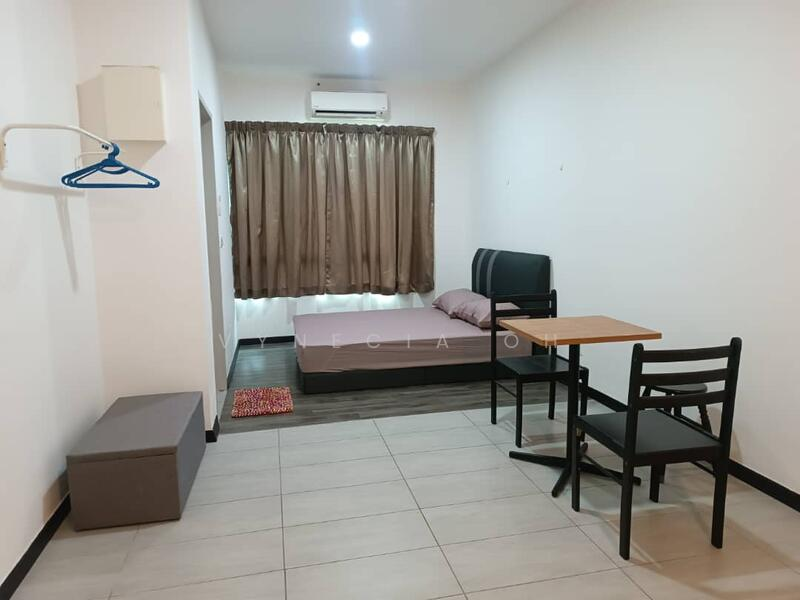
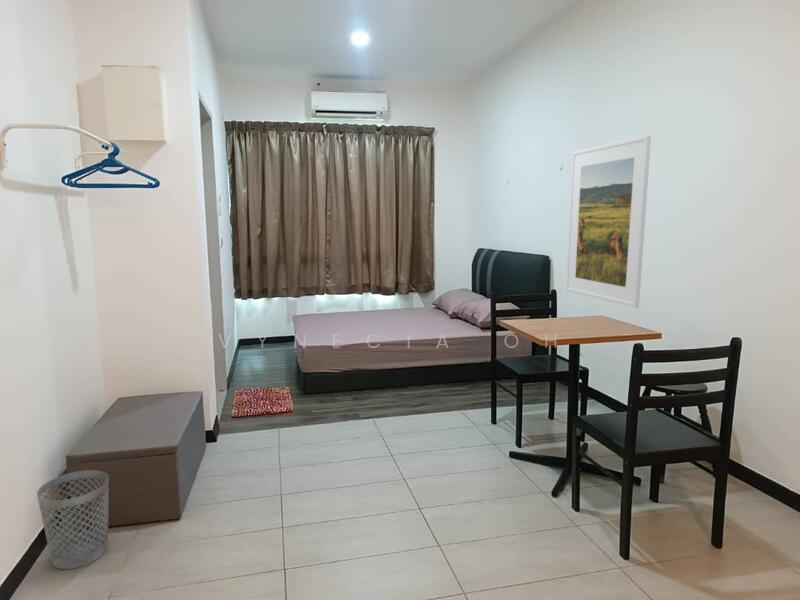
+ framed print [565,134,652,309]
+ wastebasket [36,469,110,570]
